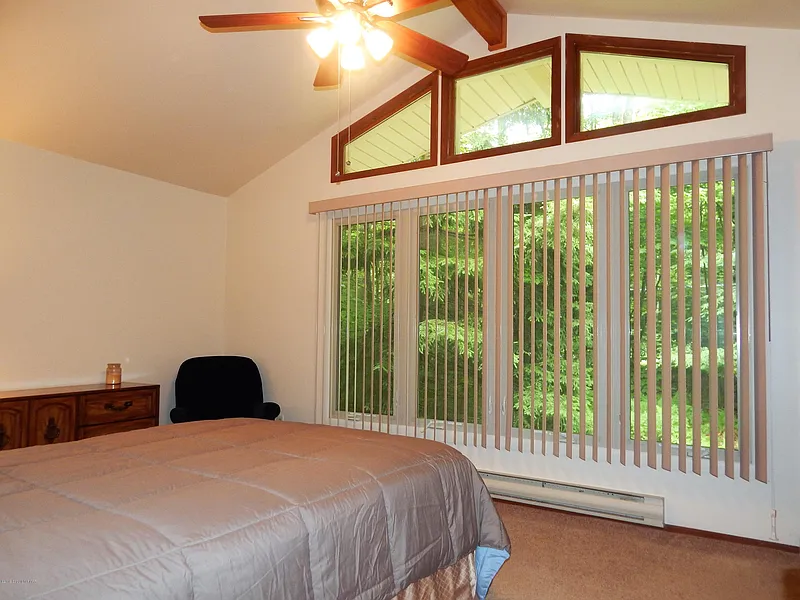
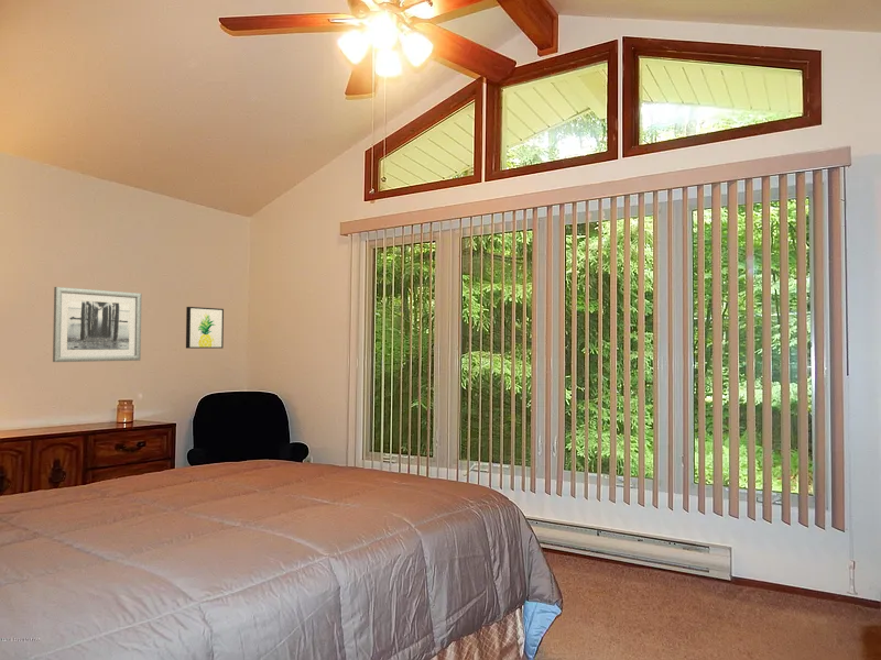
+ wall art [52,286,143,363]
+ wall art [185,306,225,350]
